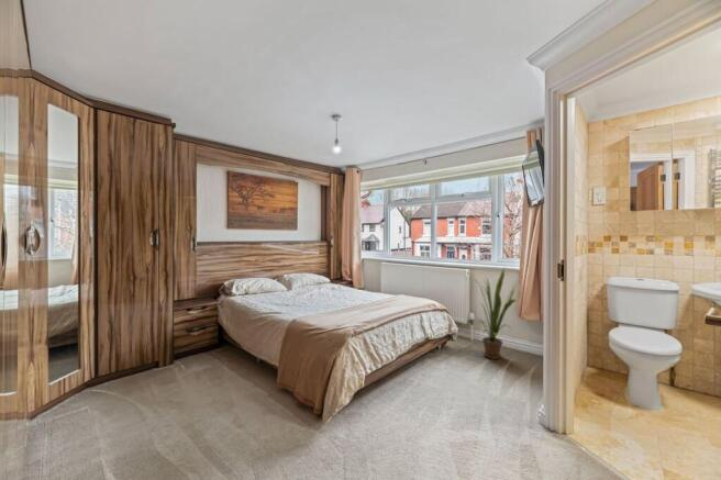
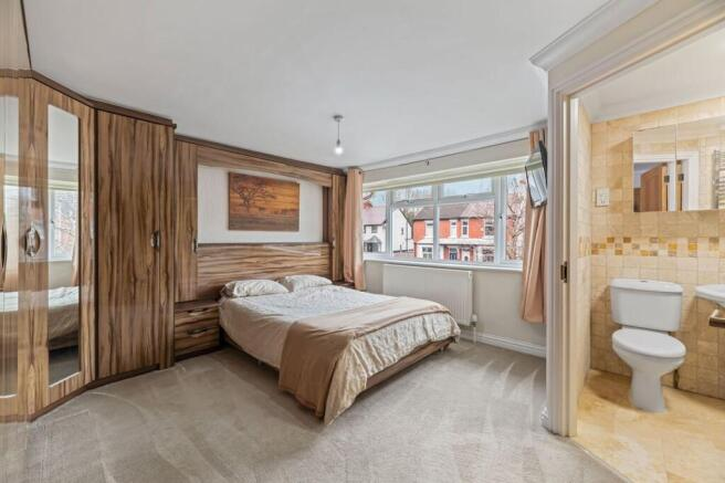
- house plant [469,267,519,360]
